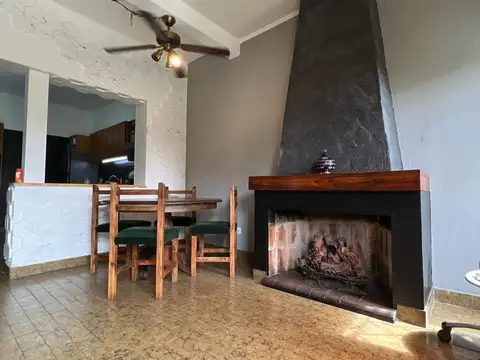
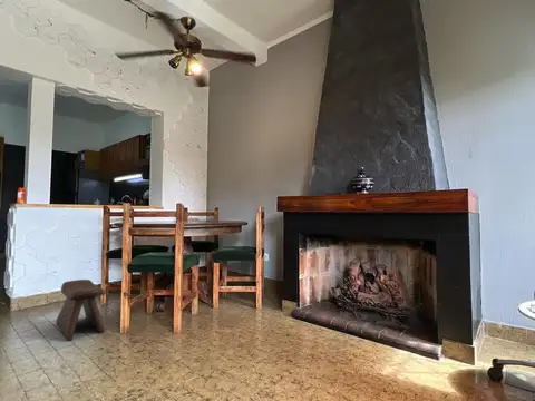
+ stool [56,278,106,342]
